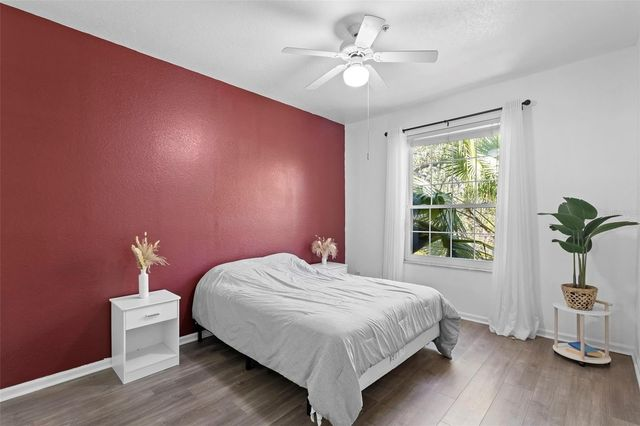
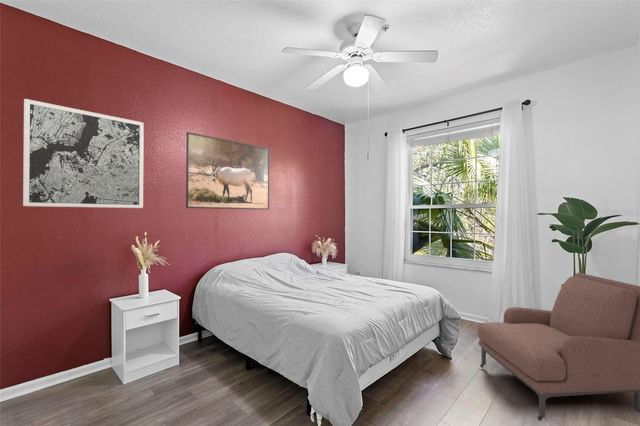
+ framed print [185,131,270,211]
+ wall art [22,98,145,209]
+ armchair [477,272,640,422]
